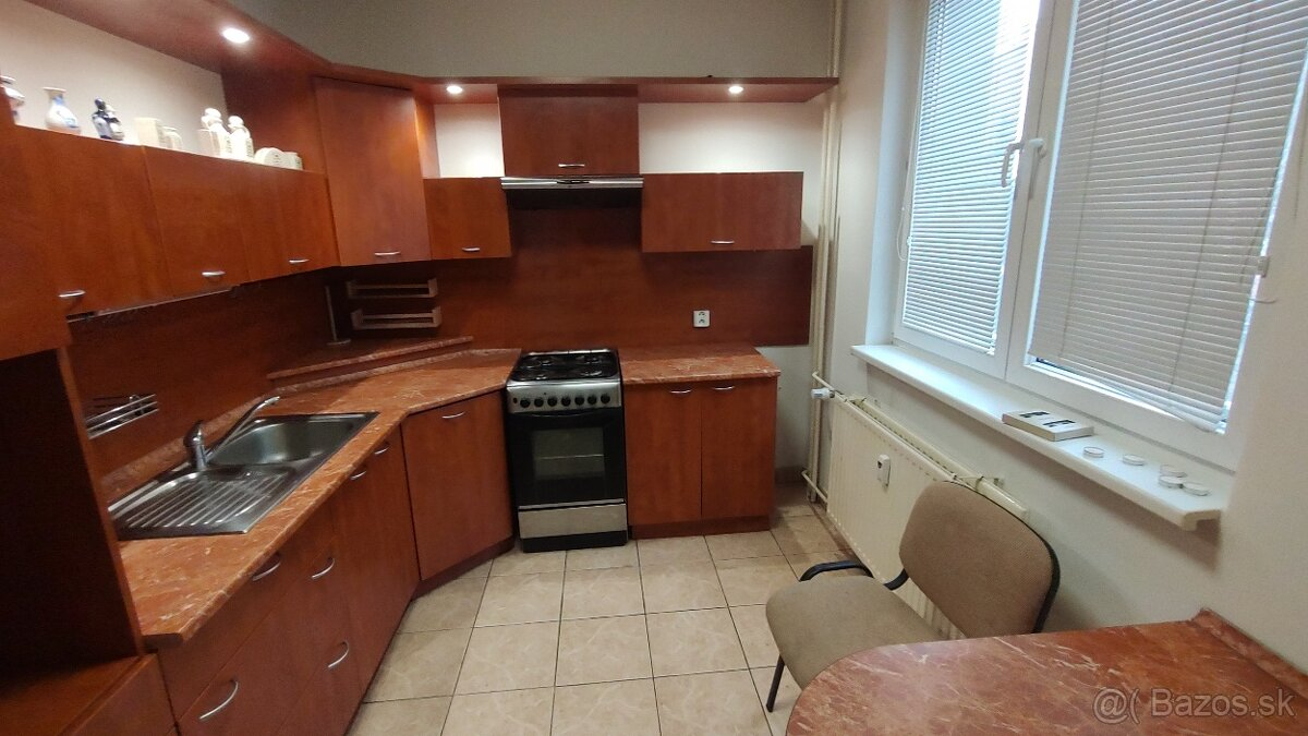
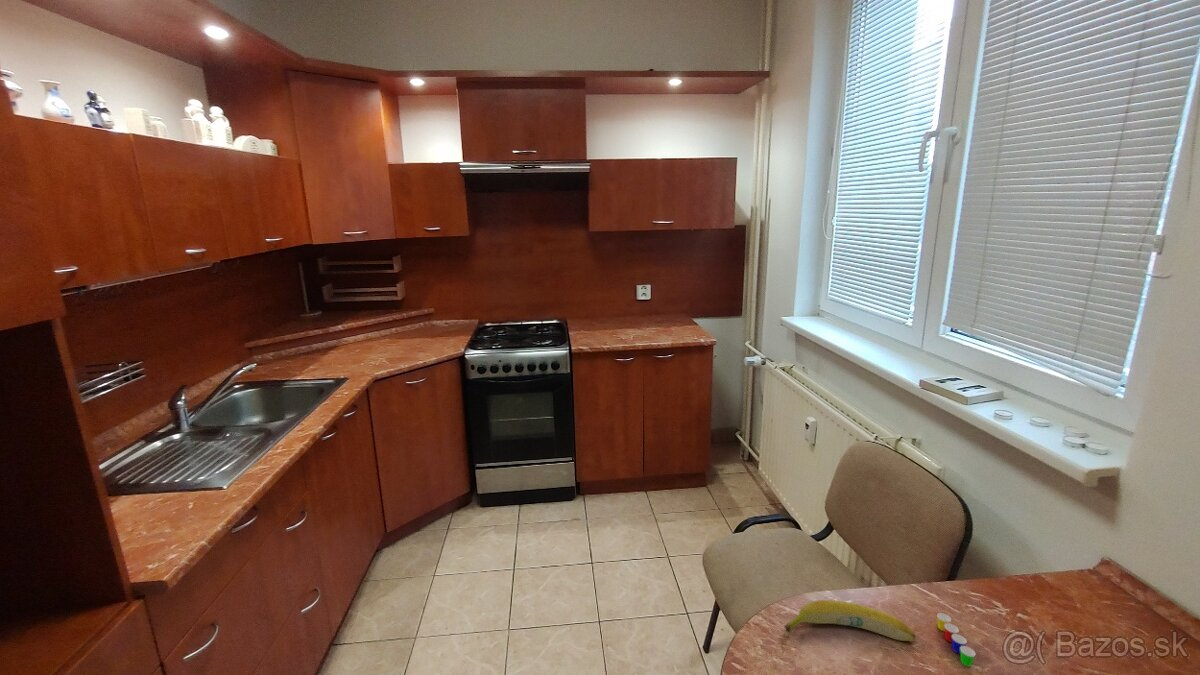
+ fruit [783,599,916,642]
+ cup [936,612,977,667]
